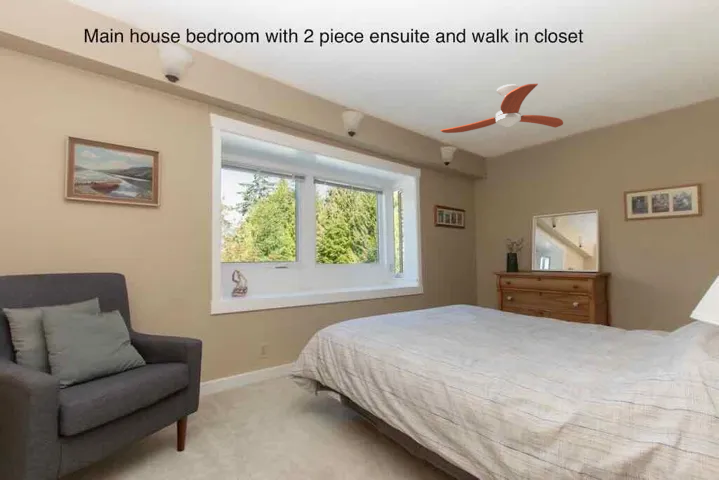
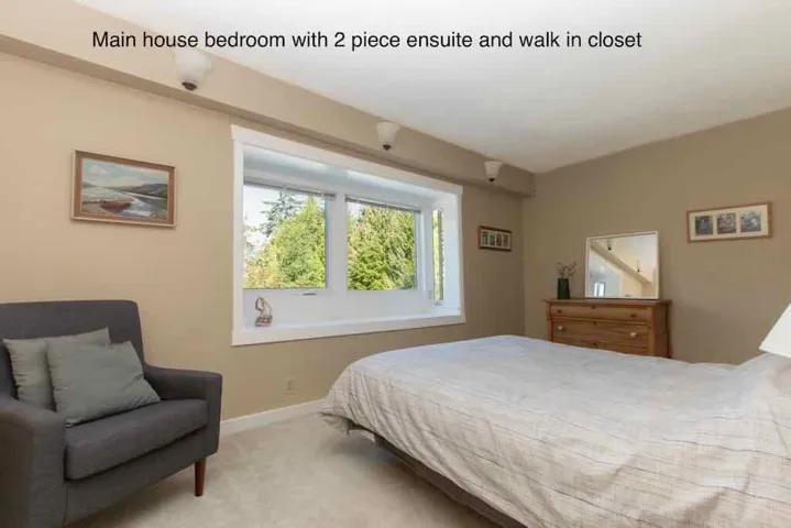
- ceiling fan [440,83,564,134]
